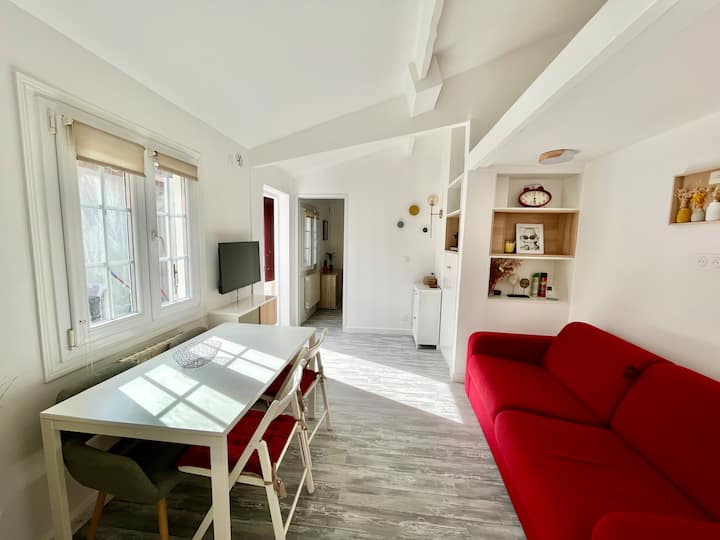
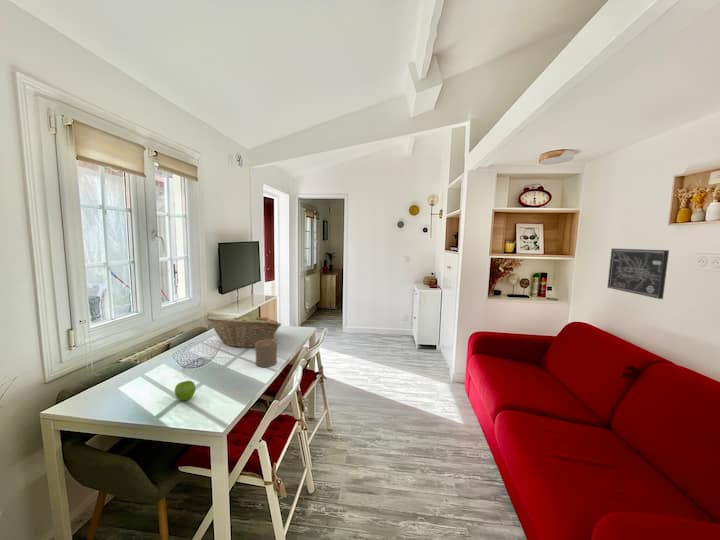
+ cup [254,338,278,368]
+ wall art [606,248,670,300]
+ fruit basket [206,312,282,348]
+ fruit [174,380,196,402]
